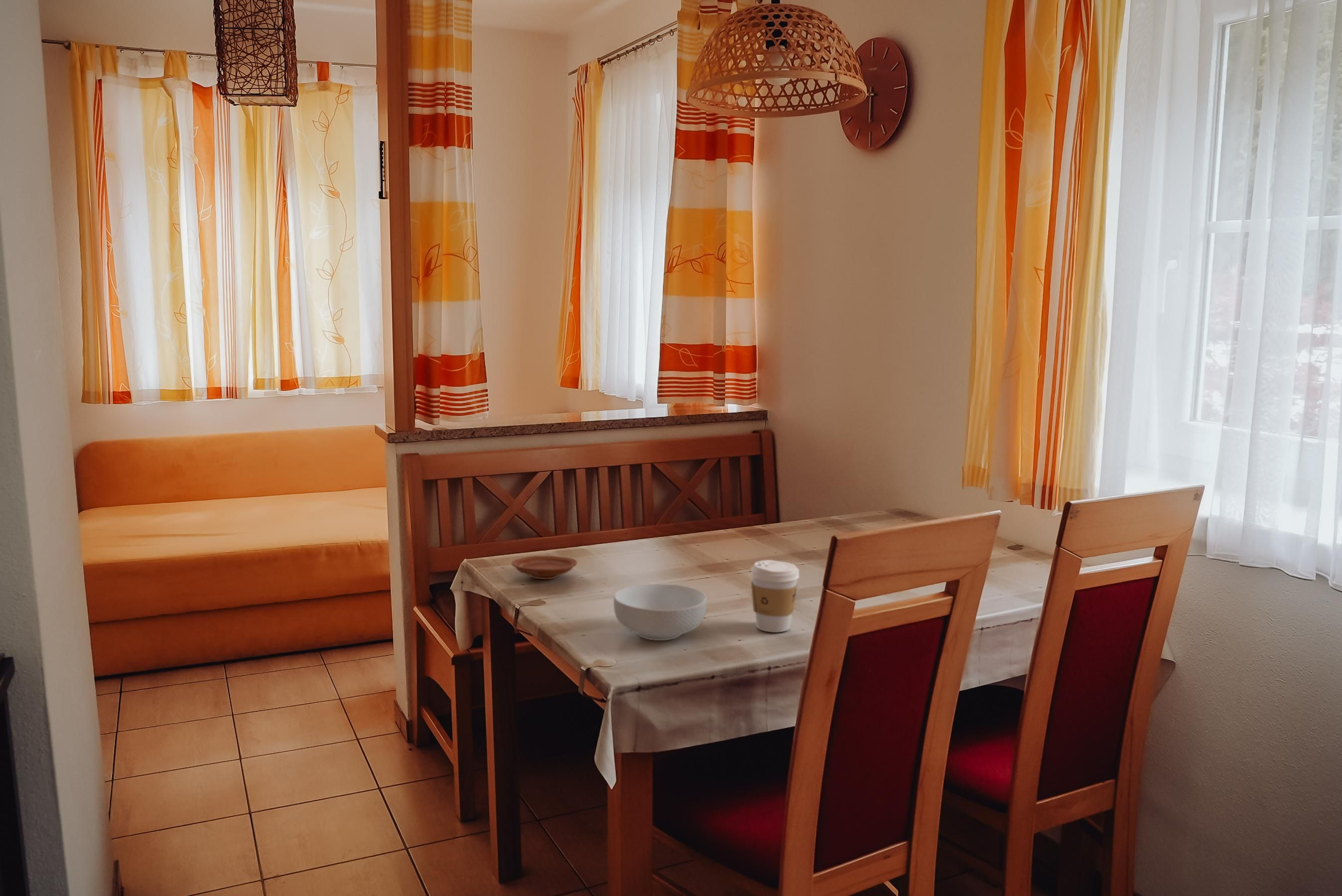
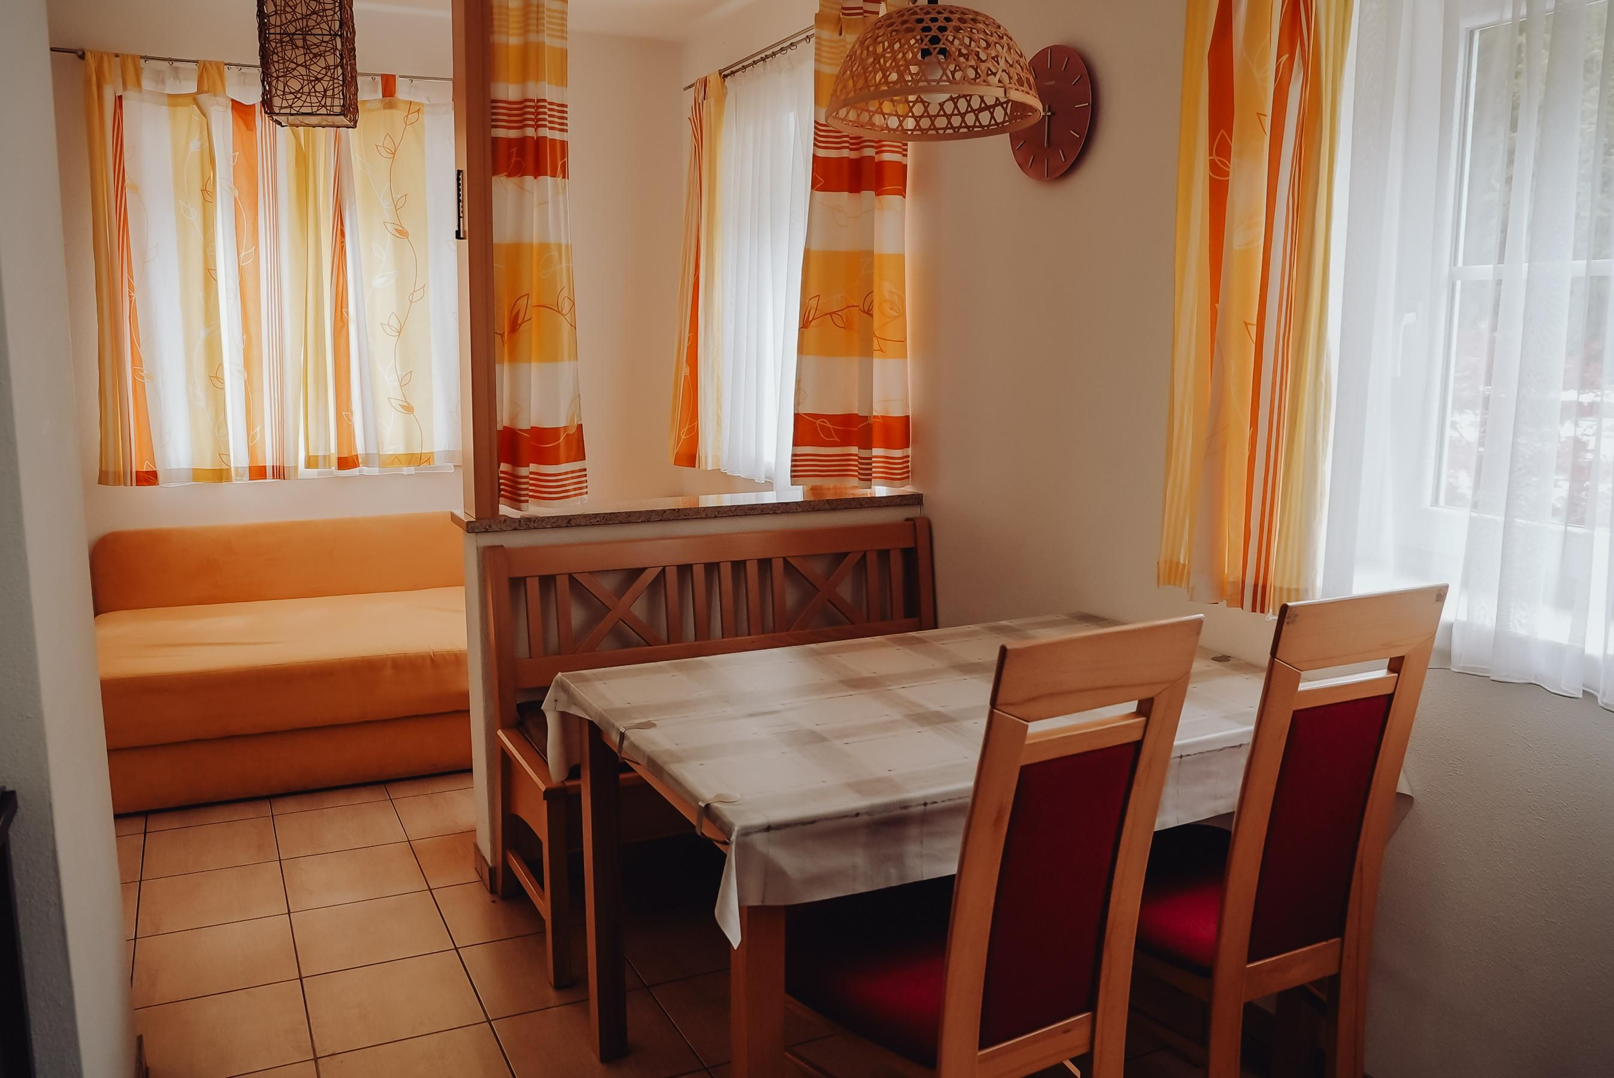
- plate [511,555,577,580]
- cereal bowl [613,583,708,641]
- coffee cup [750,559,800,633]
